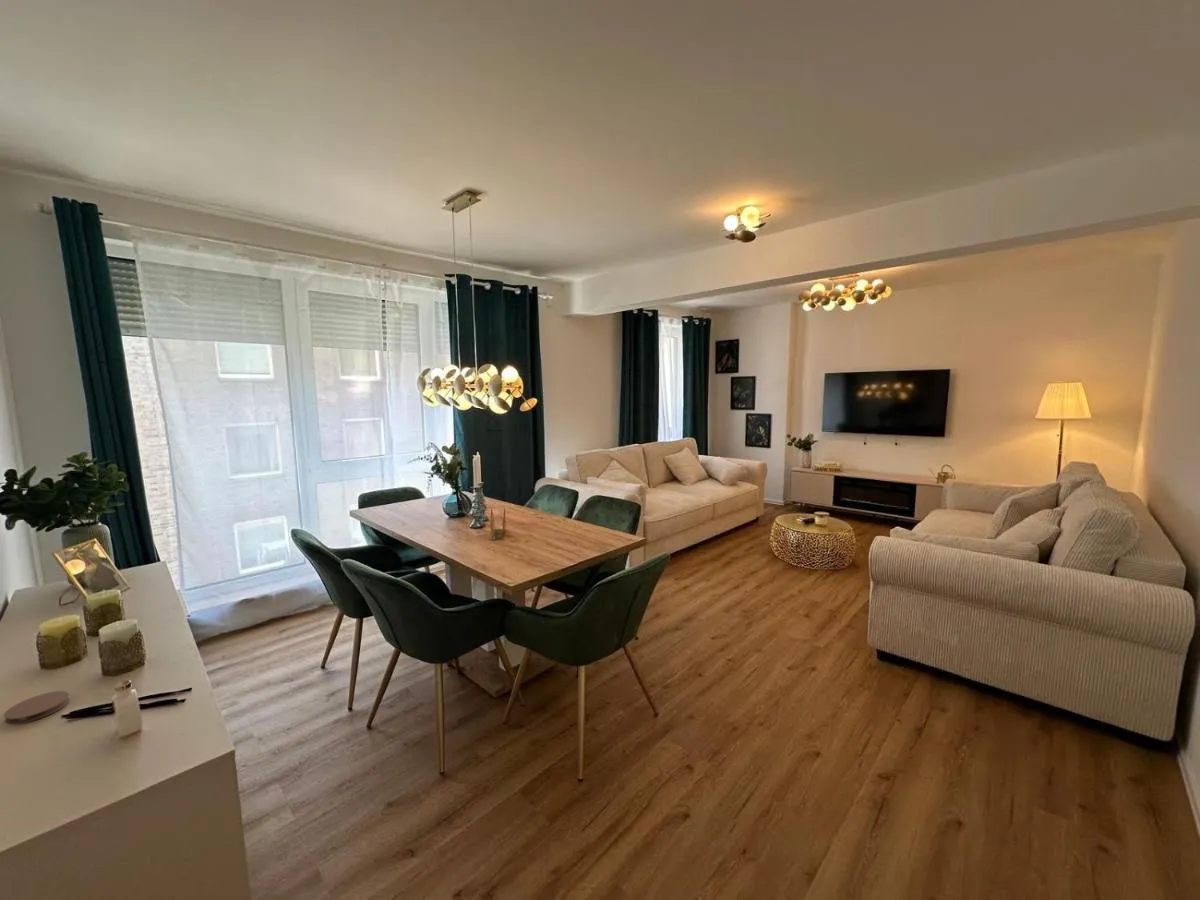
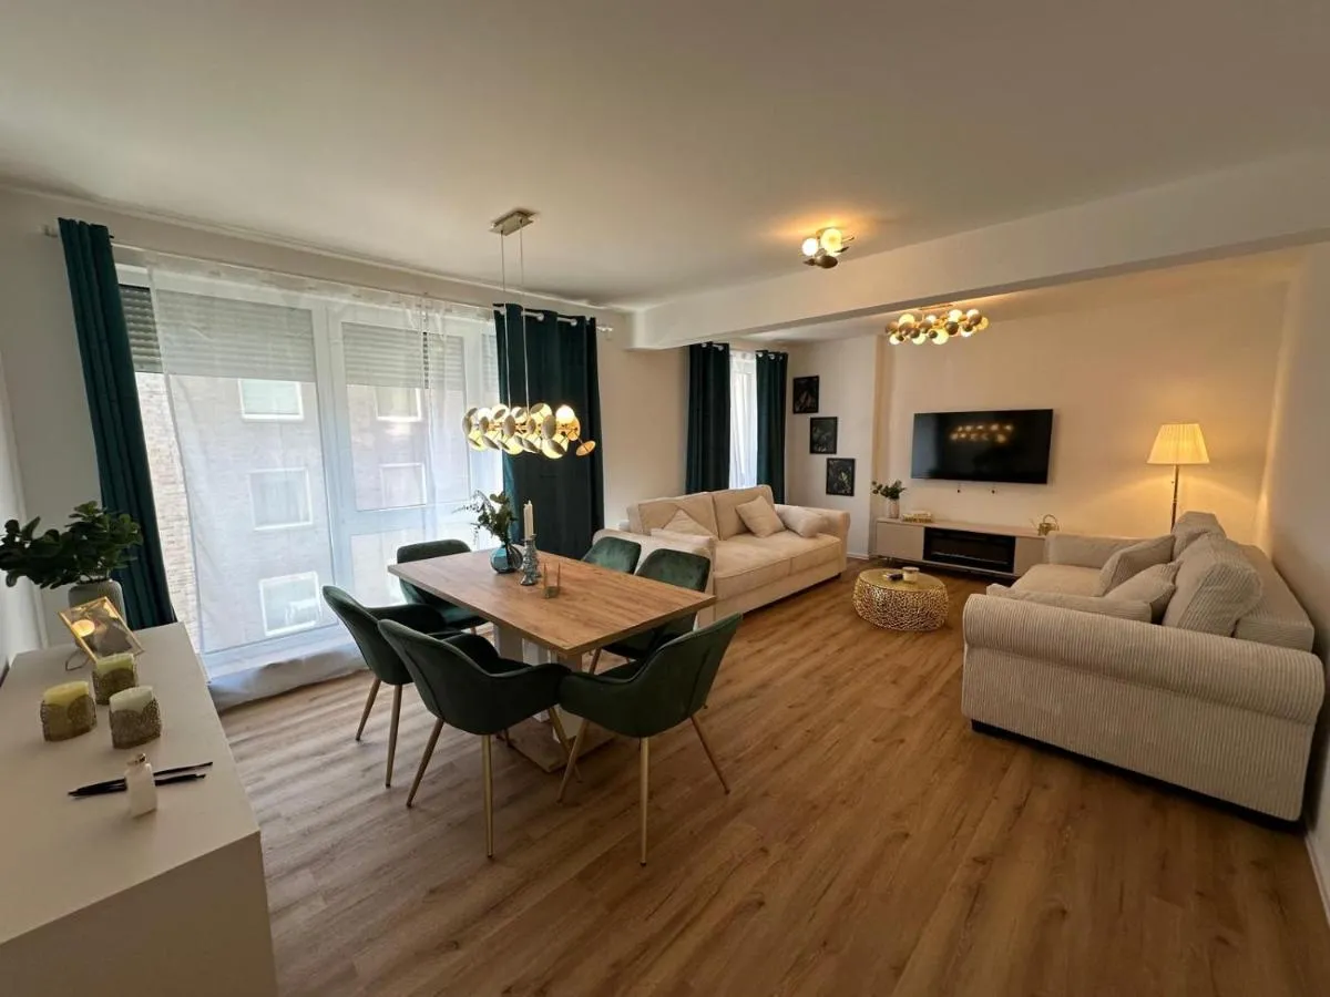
- coaster [3,690,71,725]
